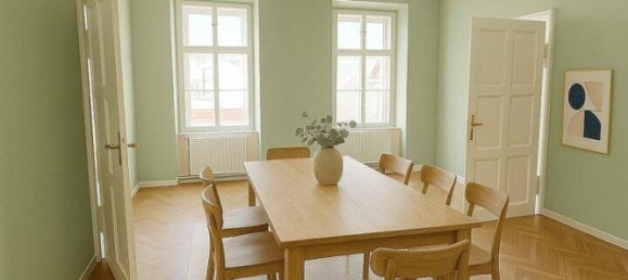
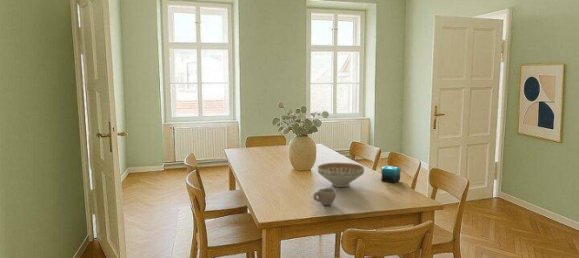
+ candle [380,165,402,184]
+ cup [312,187,337,206]
+ decorative bowl [317,162,365,188]
